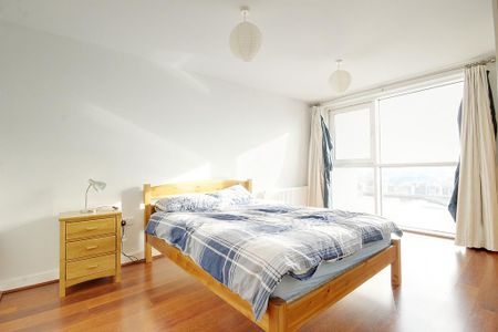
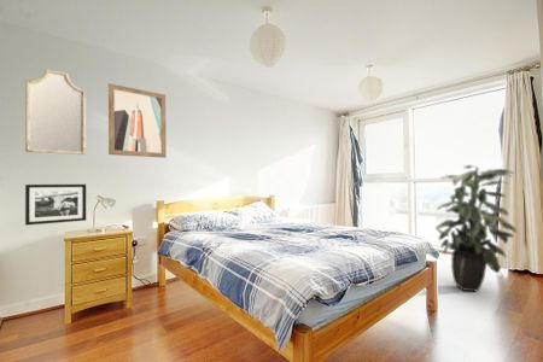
+ indoor plant [434,164,518,293]
+ home mirror [24,68,87,156]
+ picture frame [24,183,87,226]
+ wall art [107,82,168,159]
